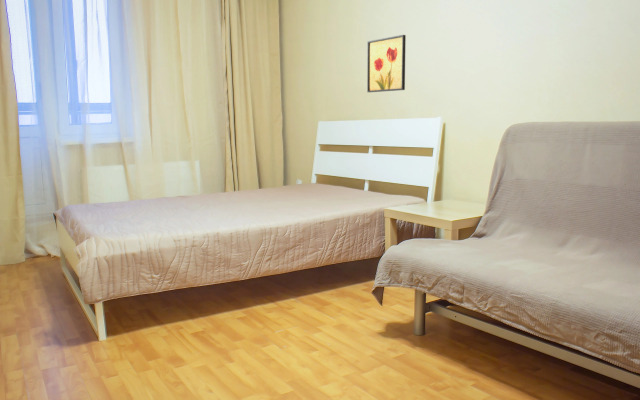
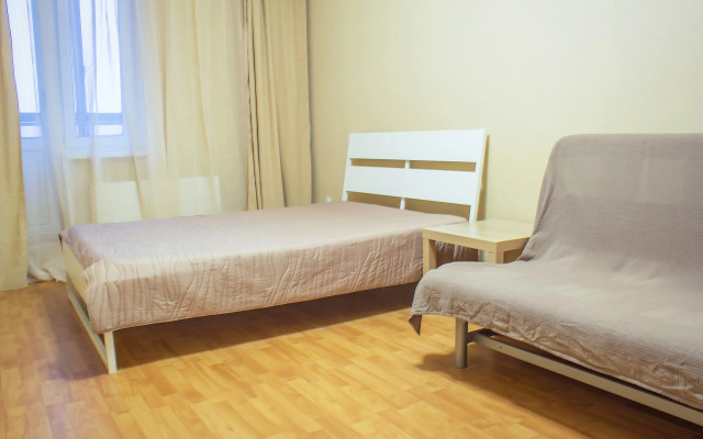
- wall art [366,34,407,93]
